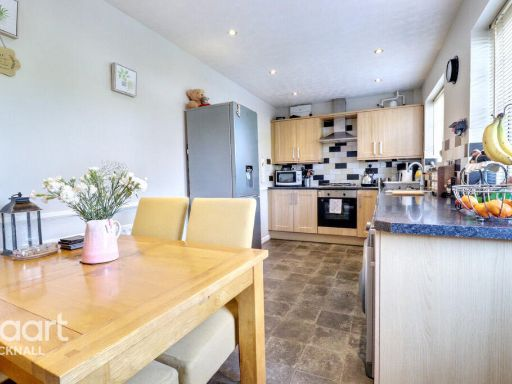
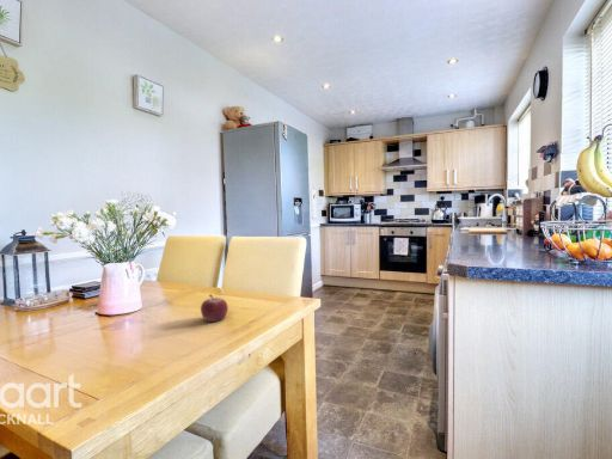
+ fruit [200,294,230,323]
